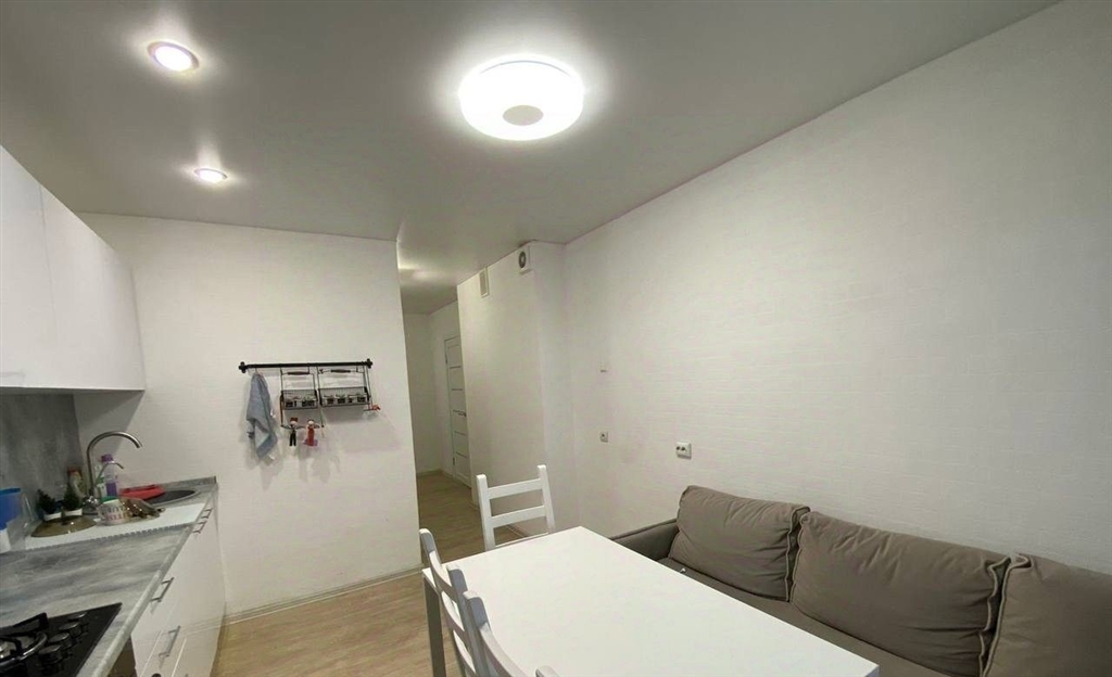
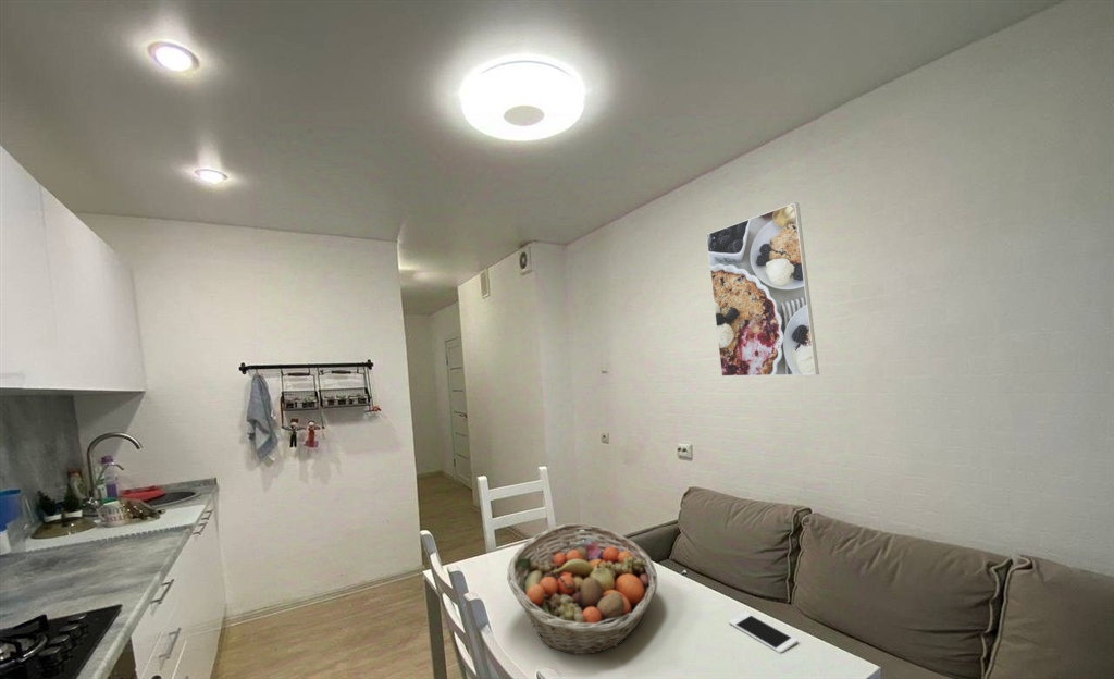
+ fruit basket [506,522,658,655]
+ cell phone [728,612,799,655]
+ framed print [705,201,820,378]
